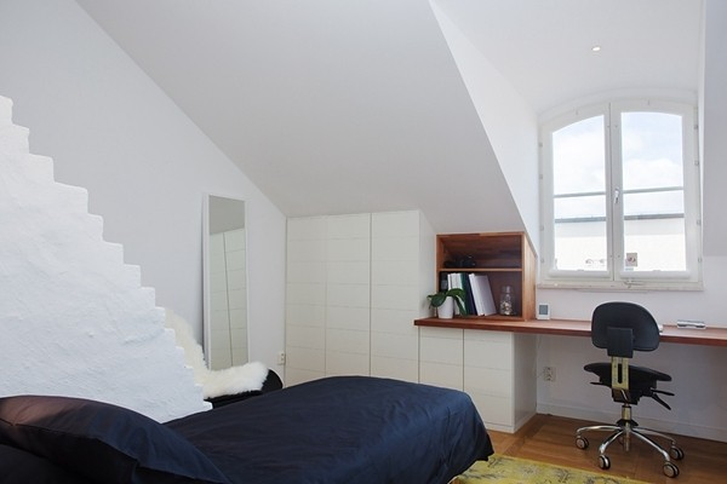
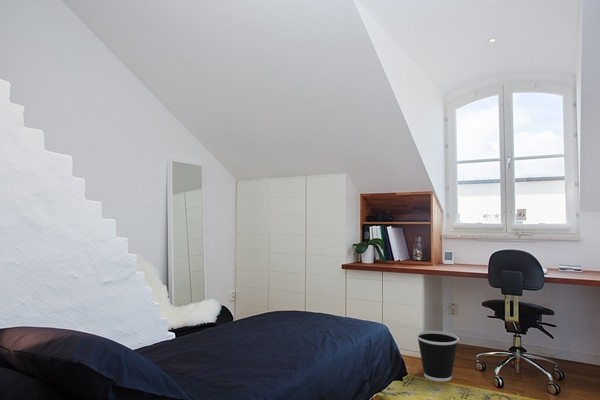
+ wastebasket [416,330,460,382]
